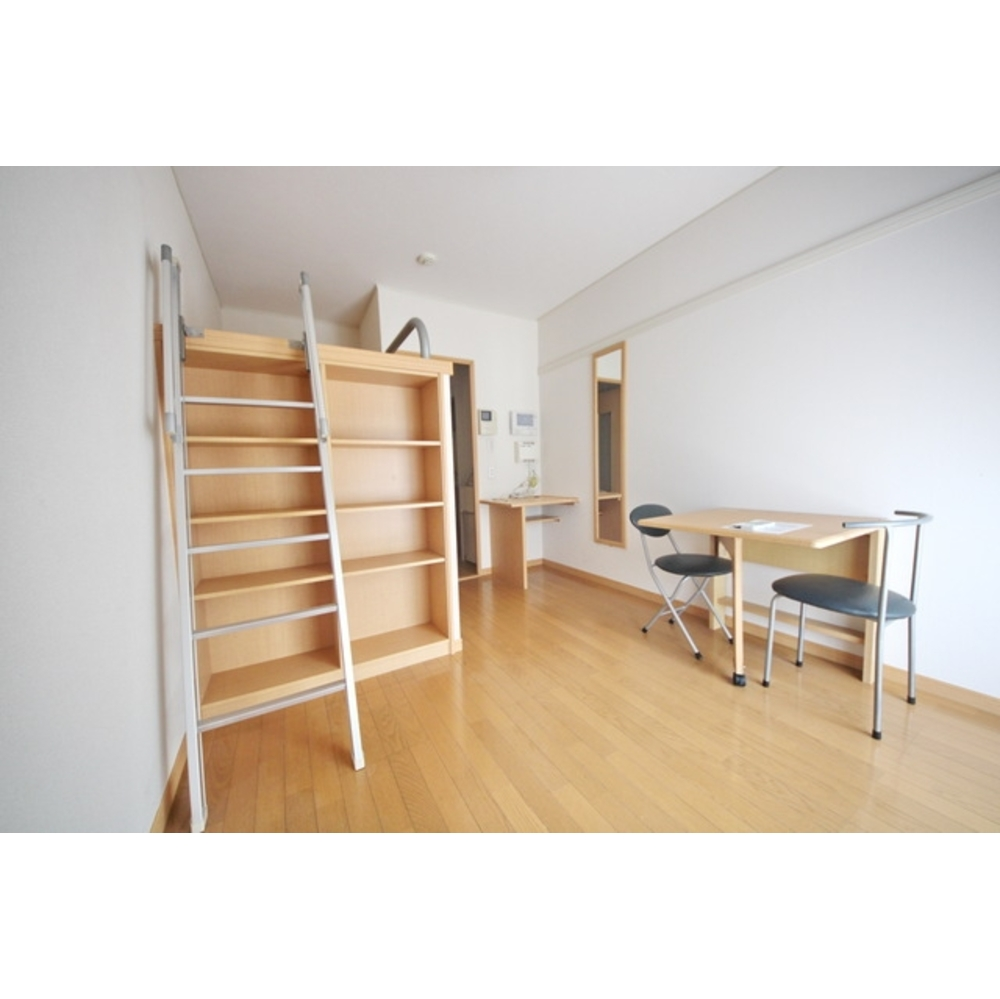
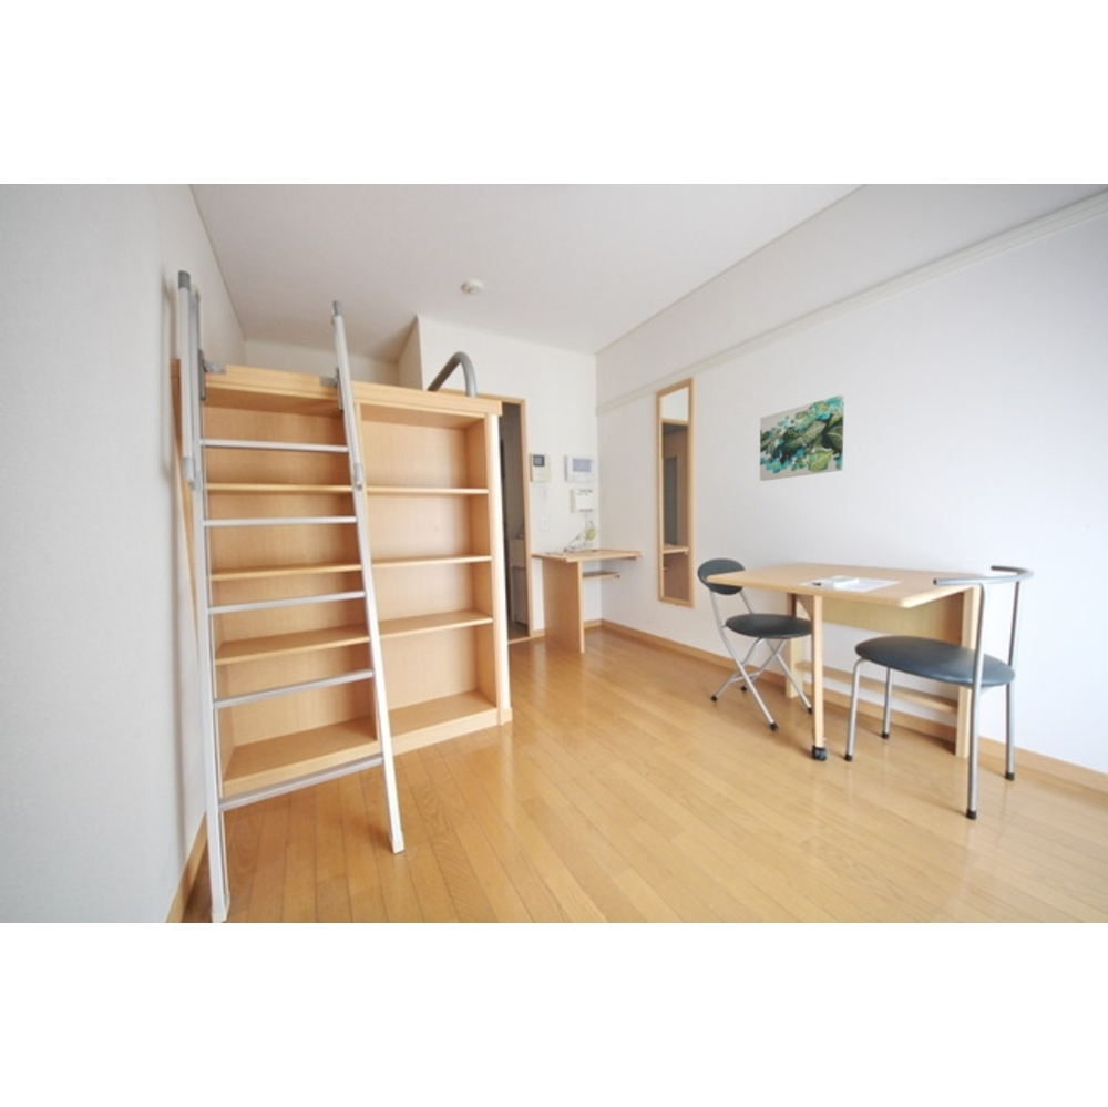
+ wall art [759,394,845,482]
